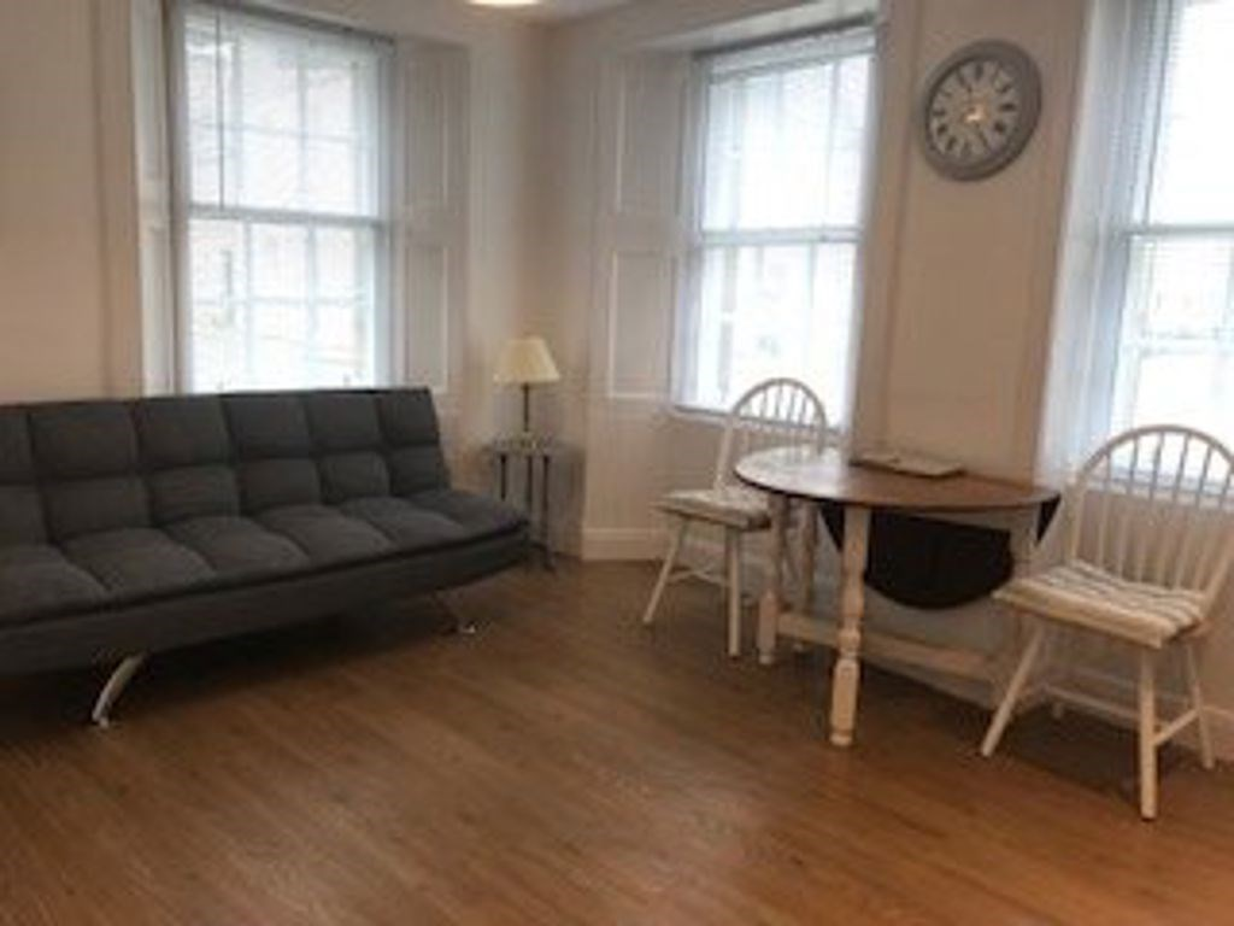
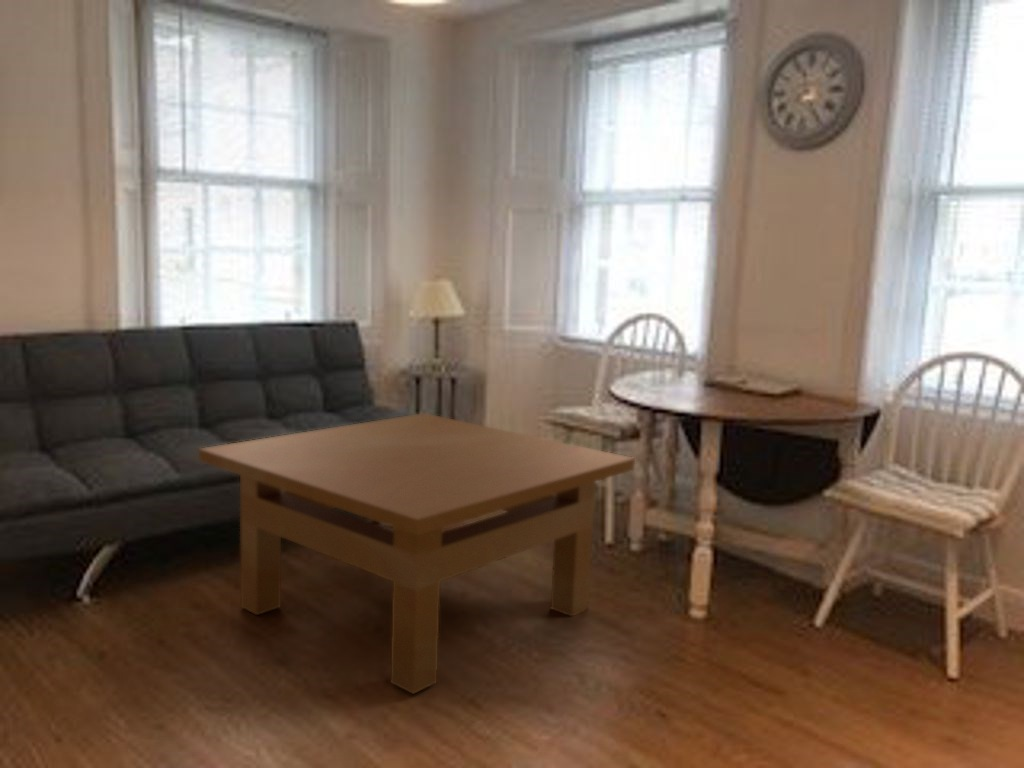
+ table [198,412,636,695]
